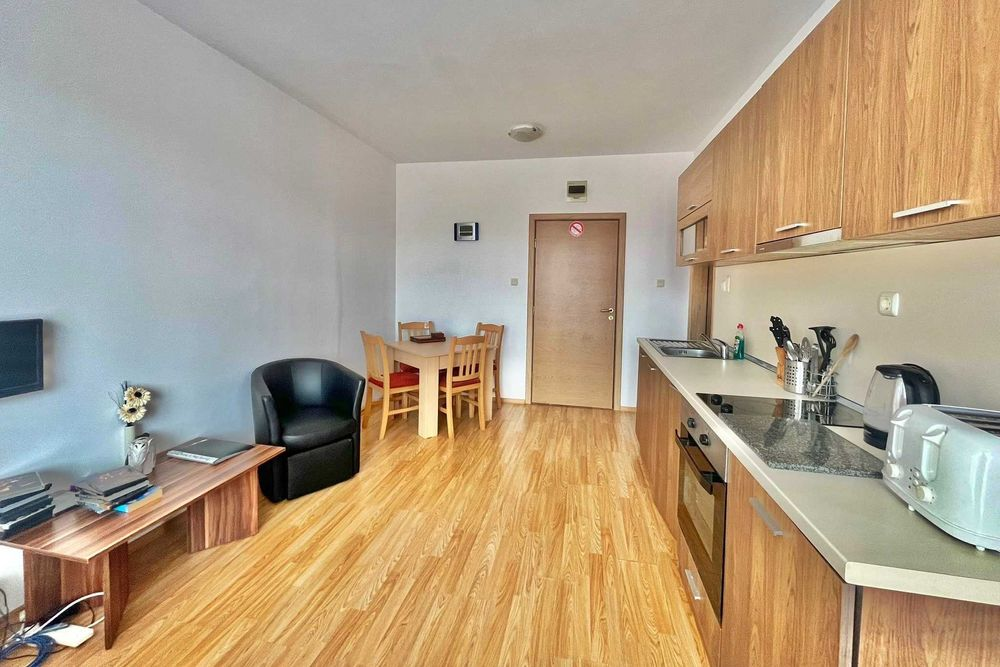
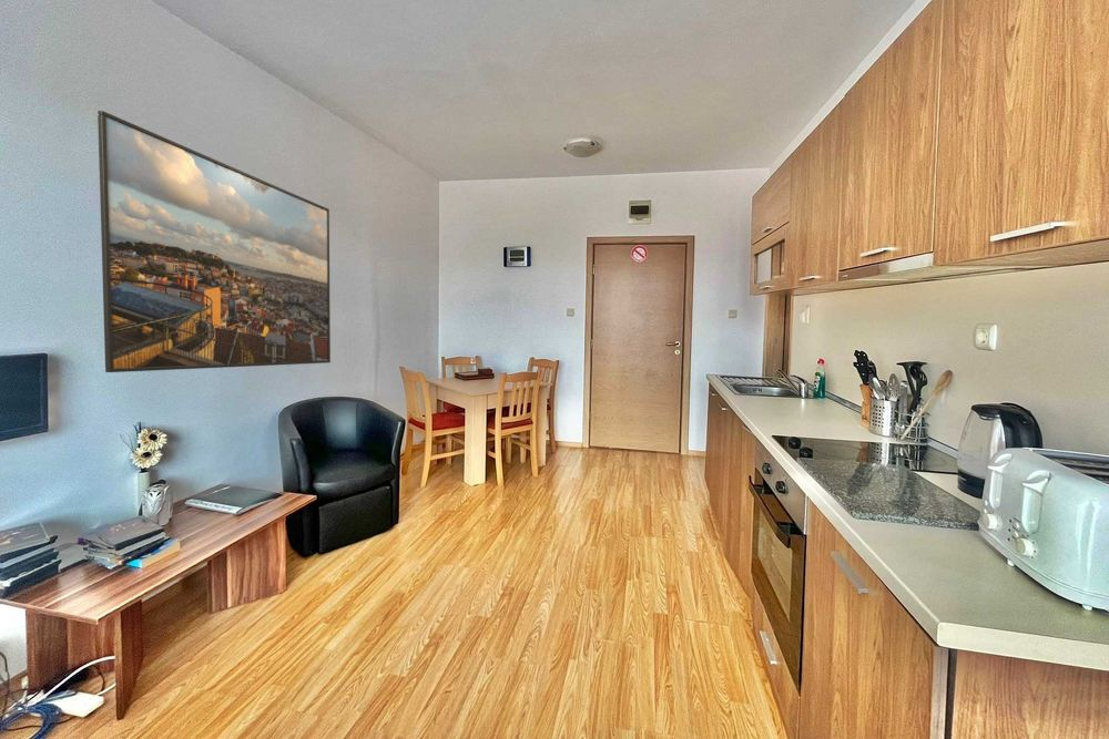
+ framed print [96,110,332,373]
